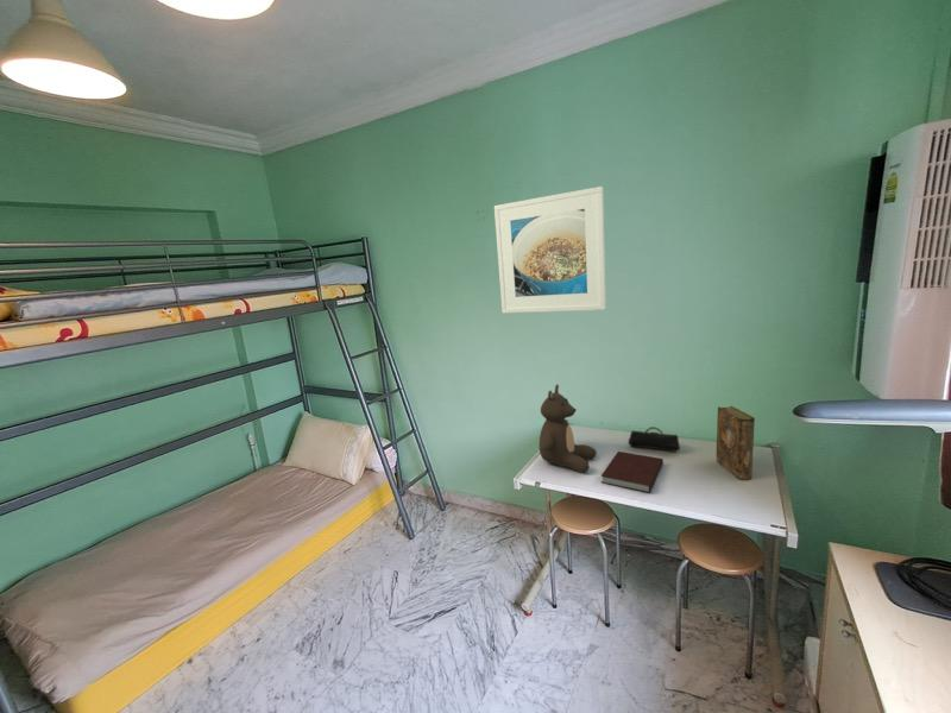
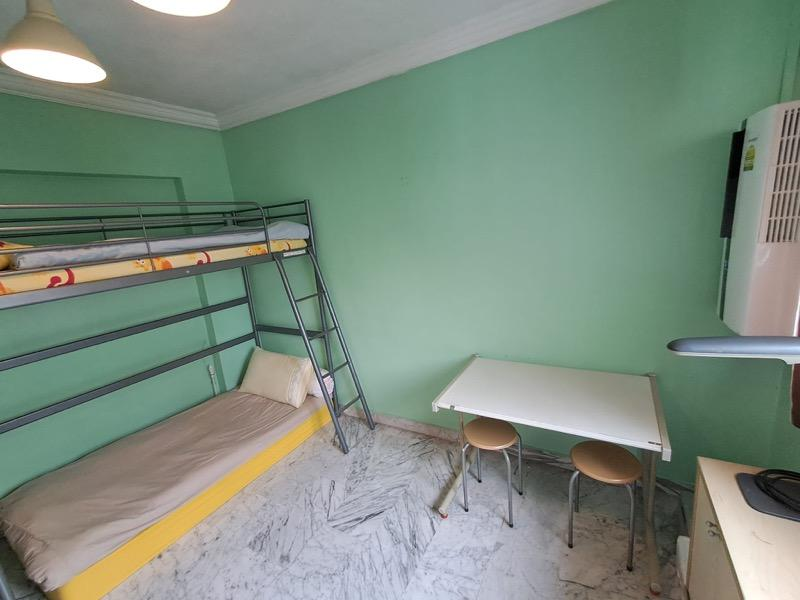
- notebook [600,450,665,494]
- pencil case [628,425,681,453]
- book [714,405,756,481]
- teddy bear [539,383,598,474]
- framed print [493,185,607,315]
